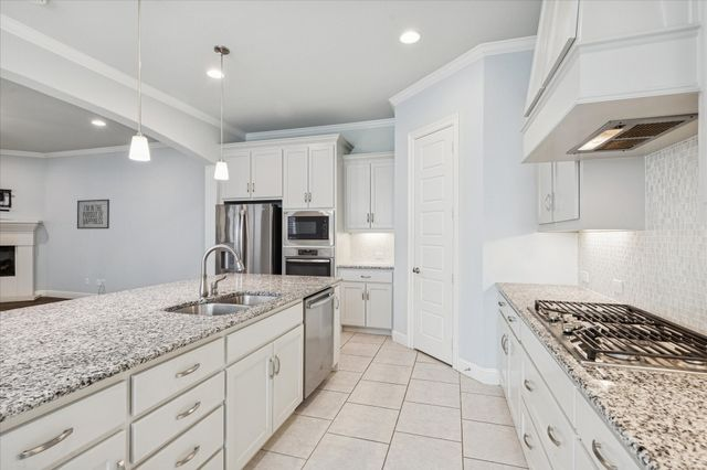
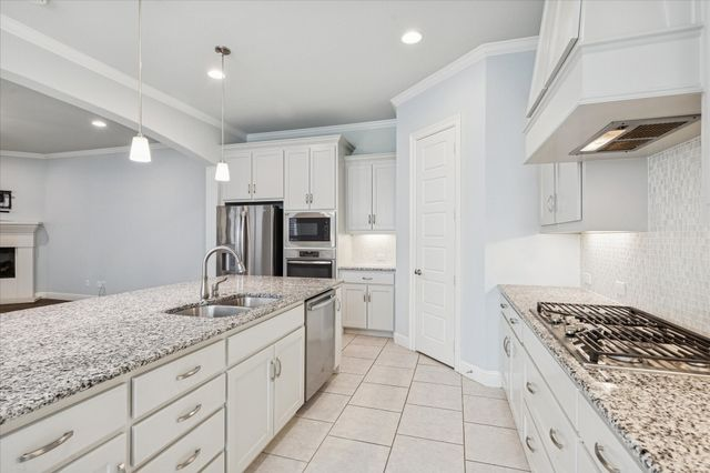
- mirror [76,199,110,229]
